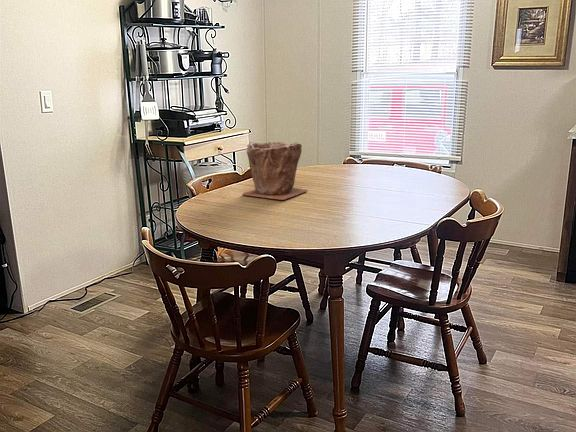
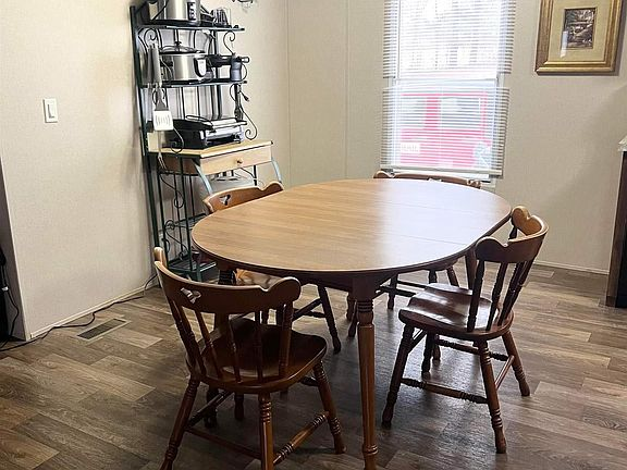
- plant pot [241,141,309,201]
